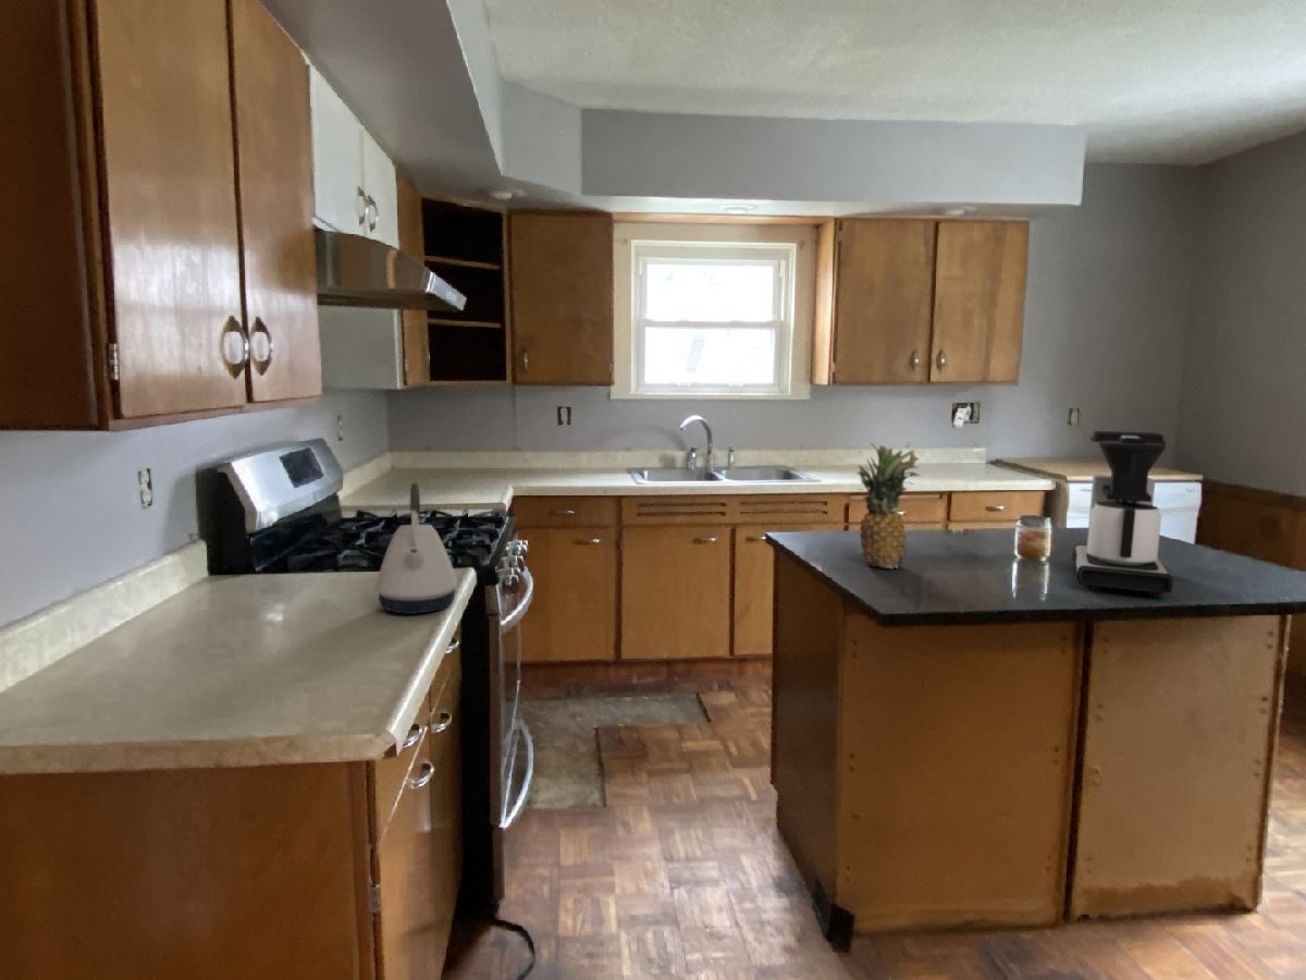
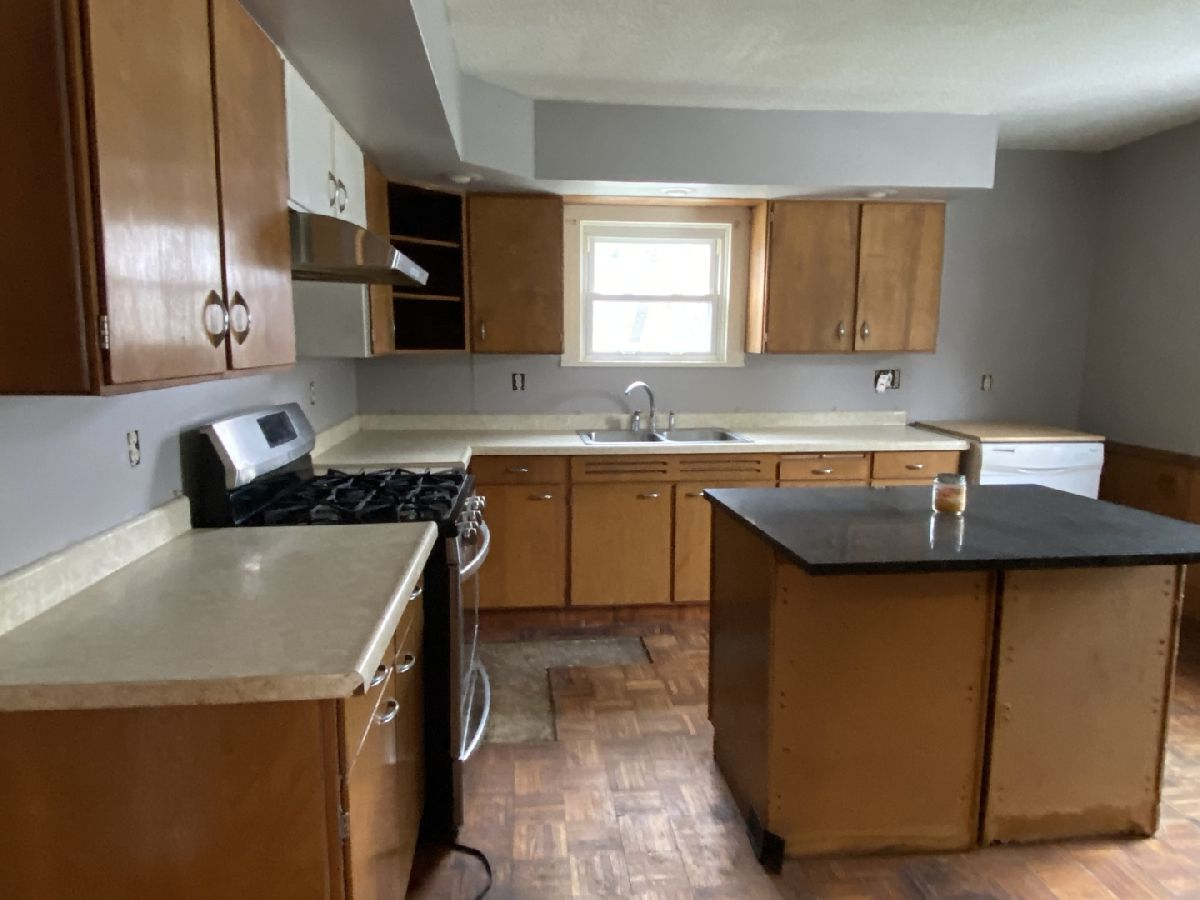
- kettle [374,482,458,615]
- coffee maker [1070,430,1174,598]
- fruit [855,442,922,571]
